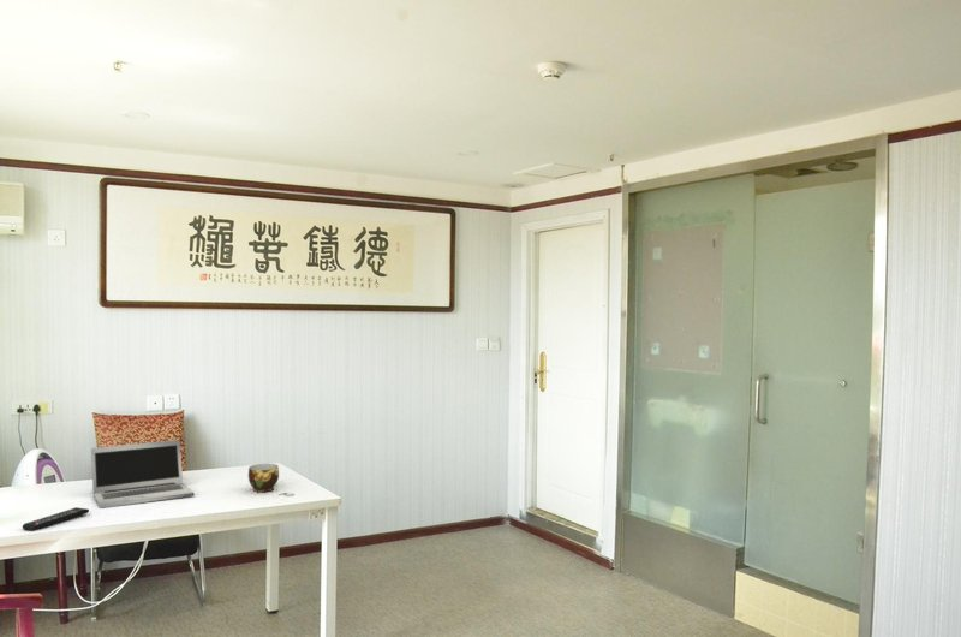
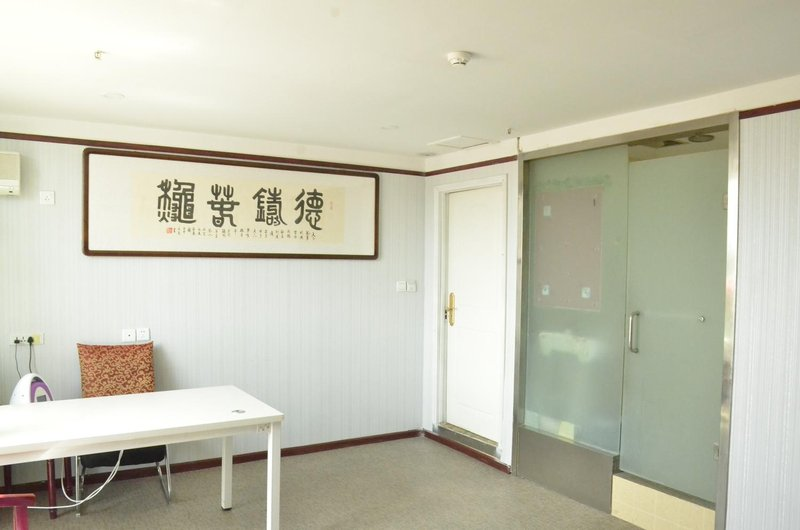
- cup [247,463,280,493]
- laptop [90,439,196,510]
- remote control [22,506,90,532]
